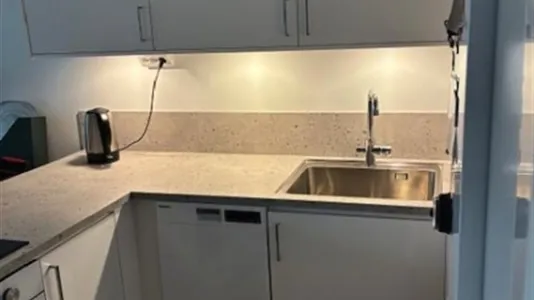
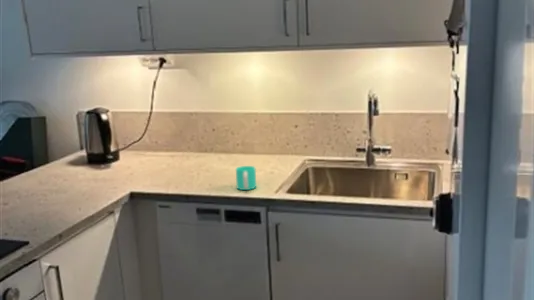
+ cup [235,165,257,191]
